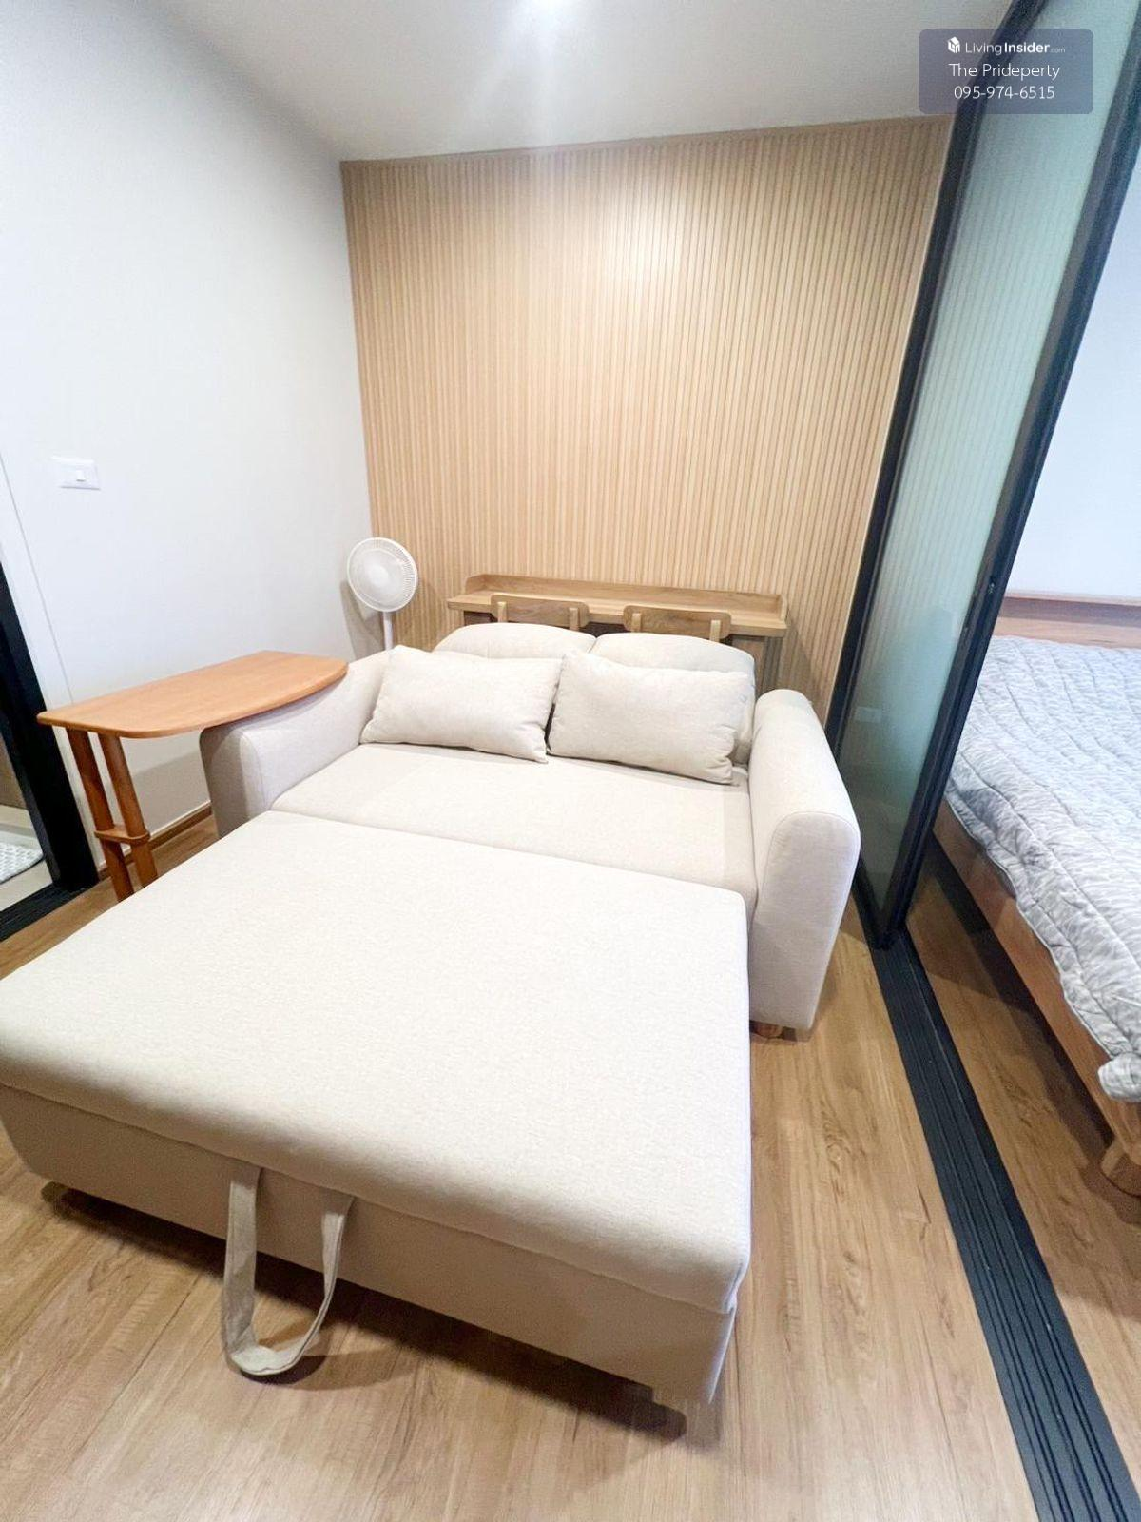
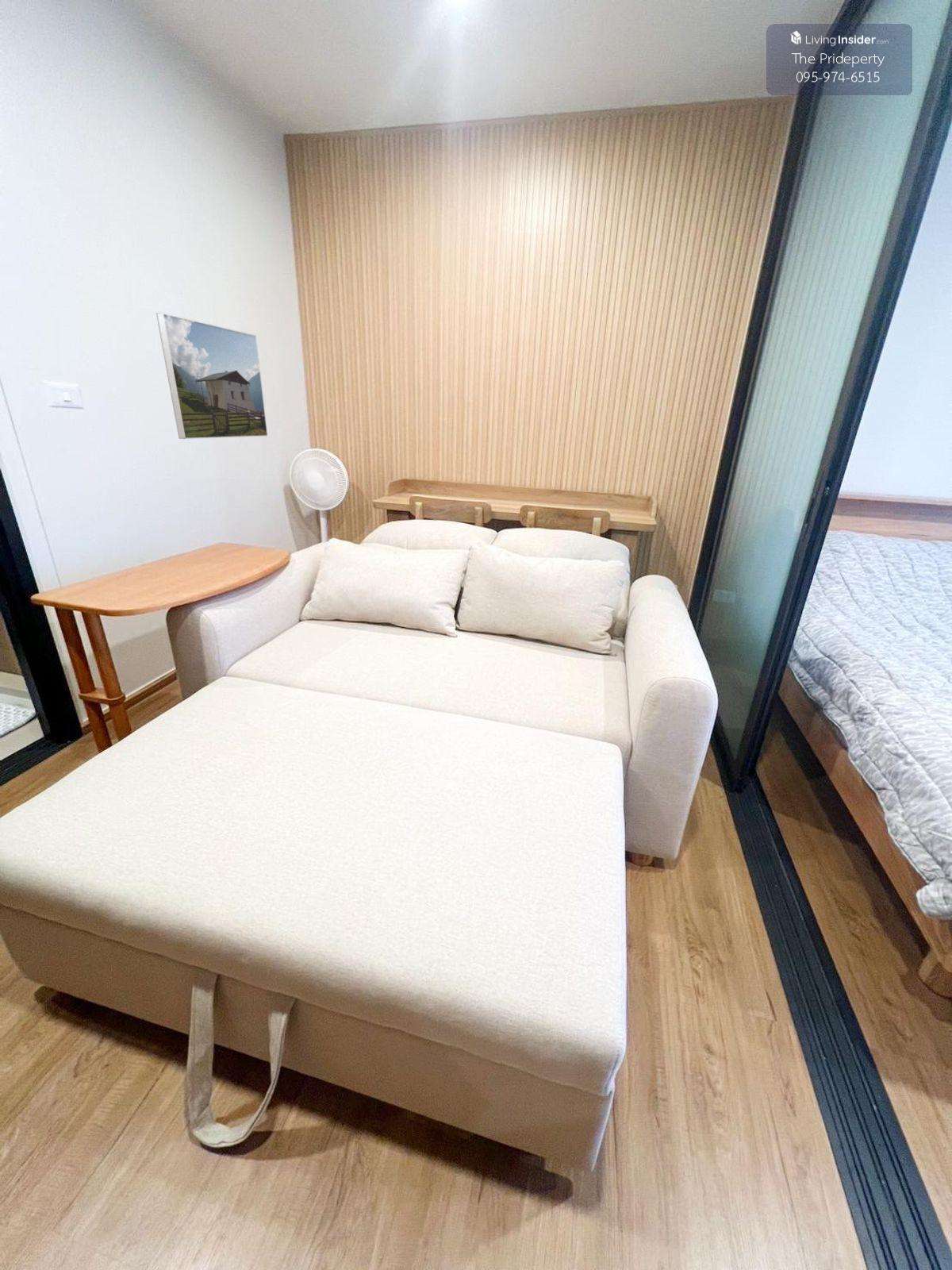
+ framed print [155,312,269,440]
